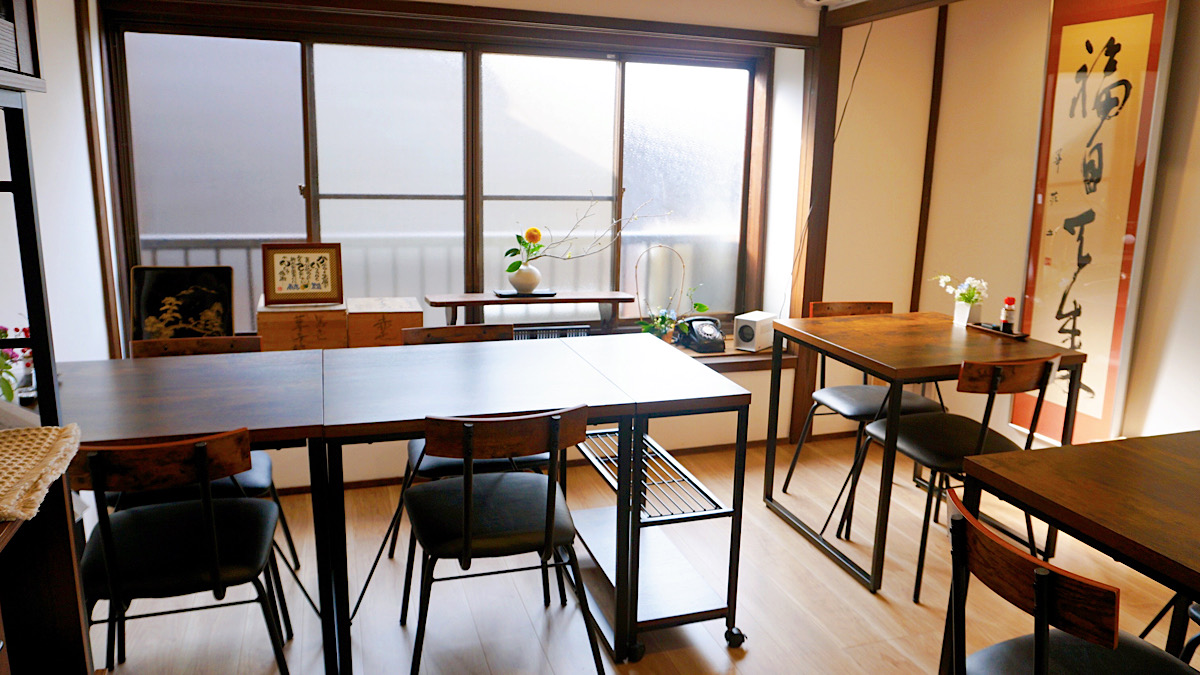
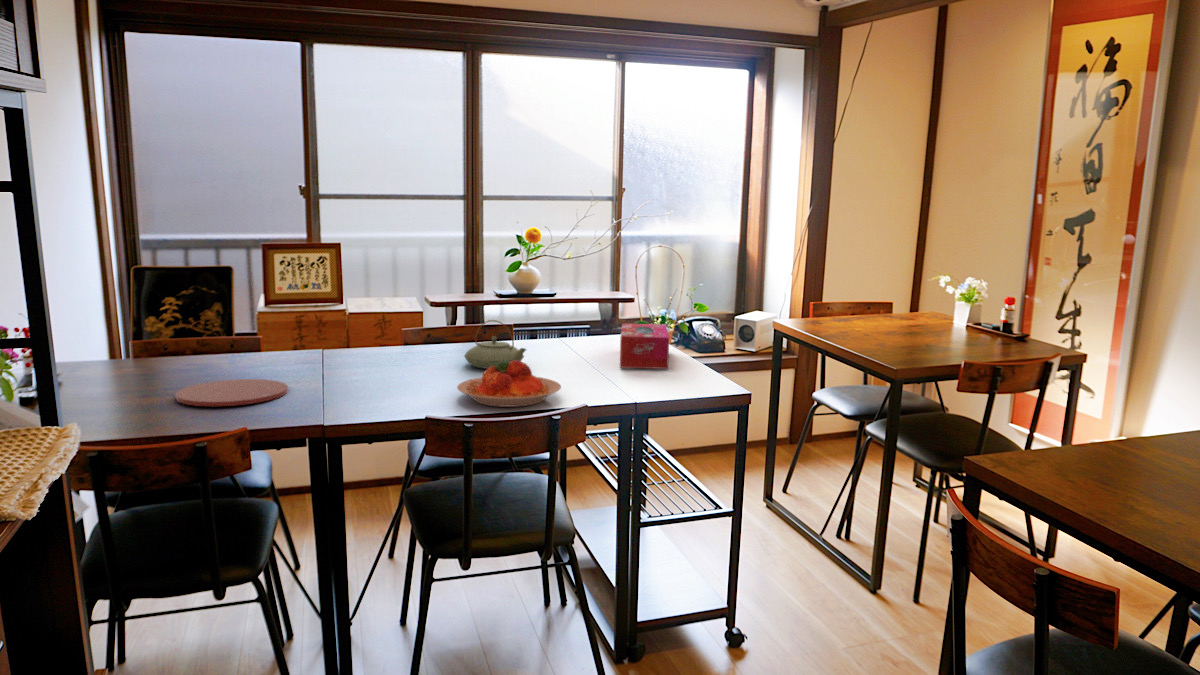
+ teapot [463,319,527,370]
+ plate [174,378,289,407]
+ plate [456,359,562,408]
+ tissue box [619,323,670,370]
